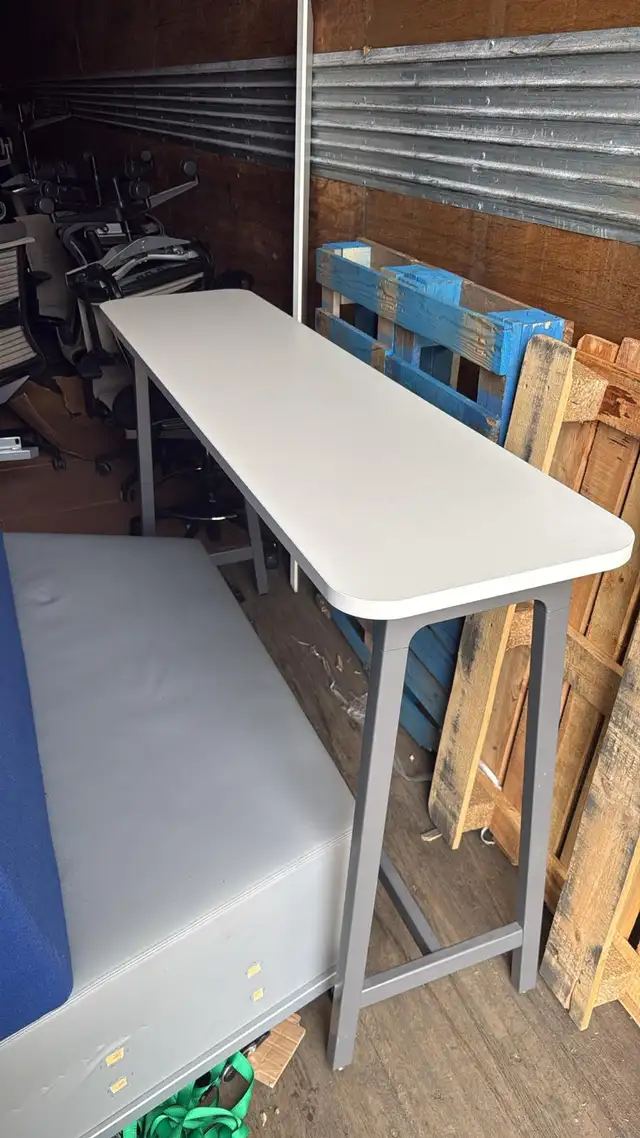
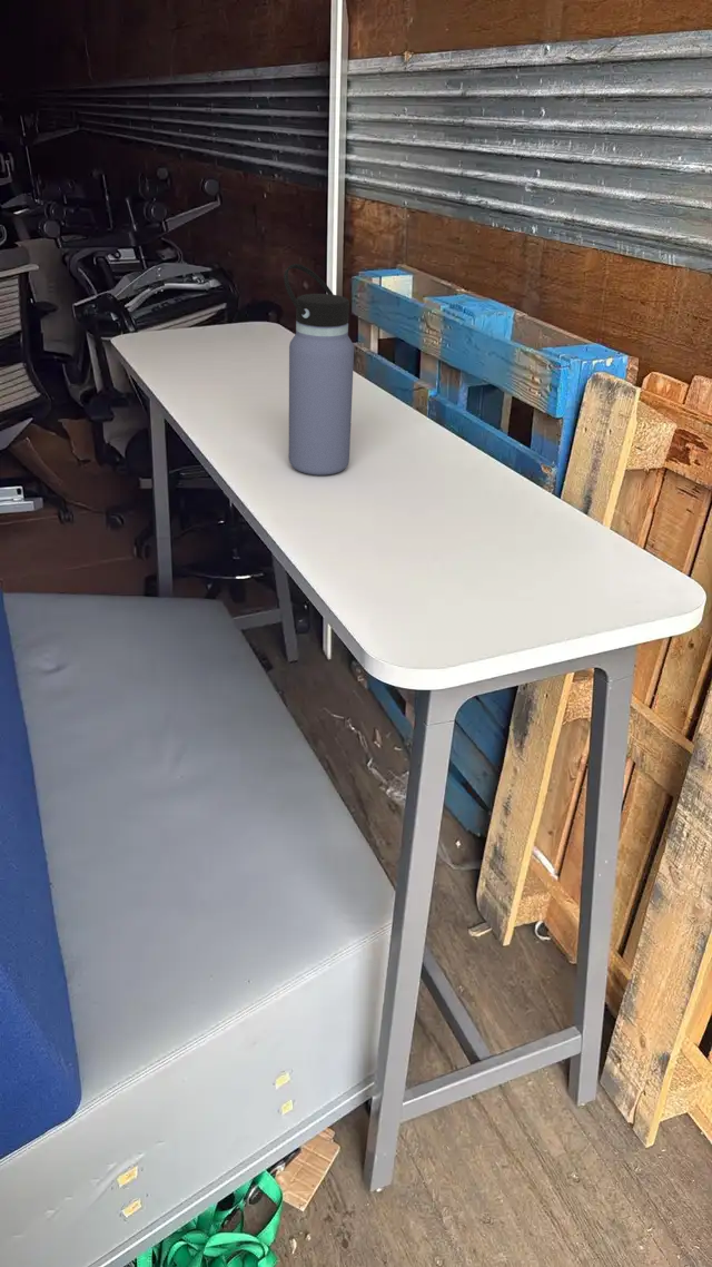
+ water bottle [283,263,355,477]
